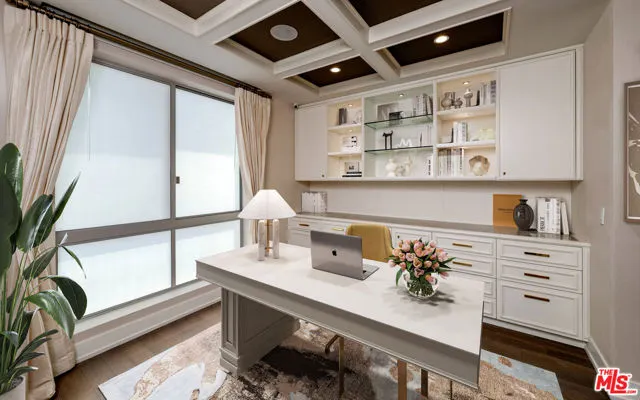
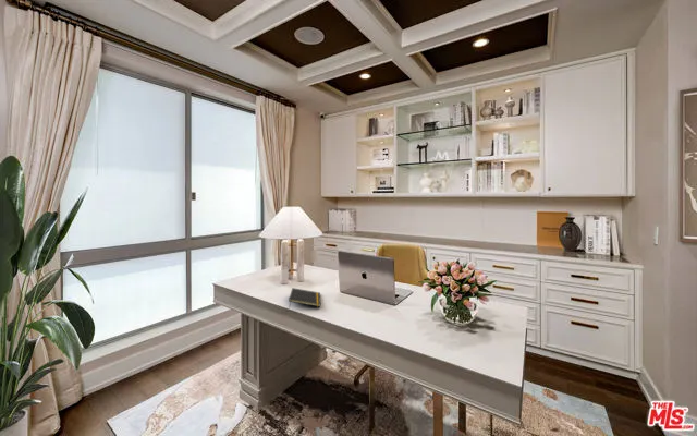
+ notepad [288,287,322,310]
